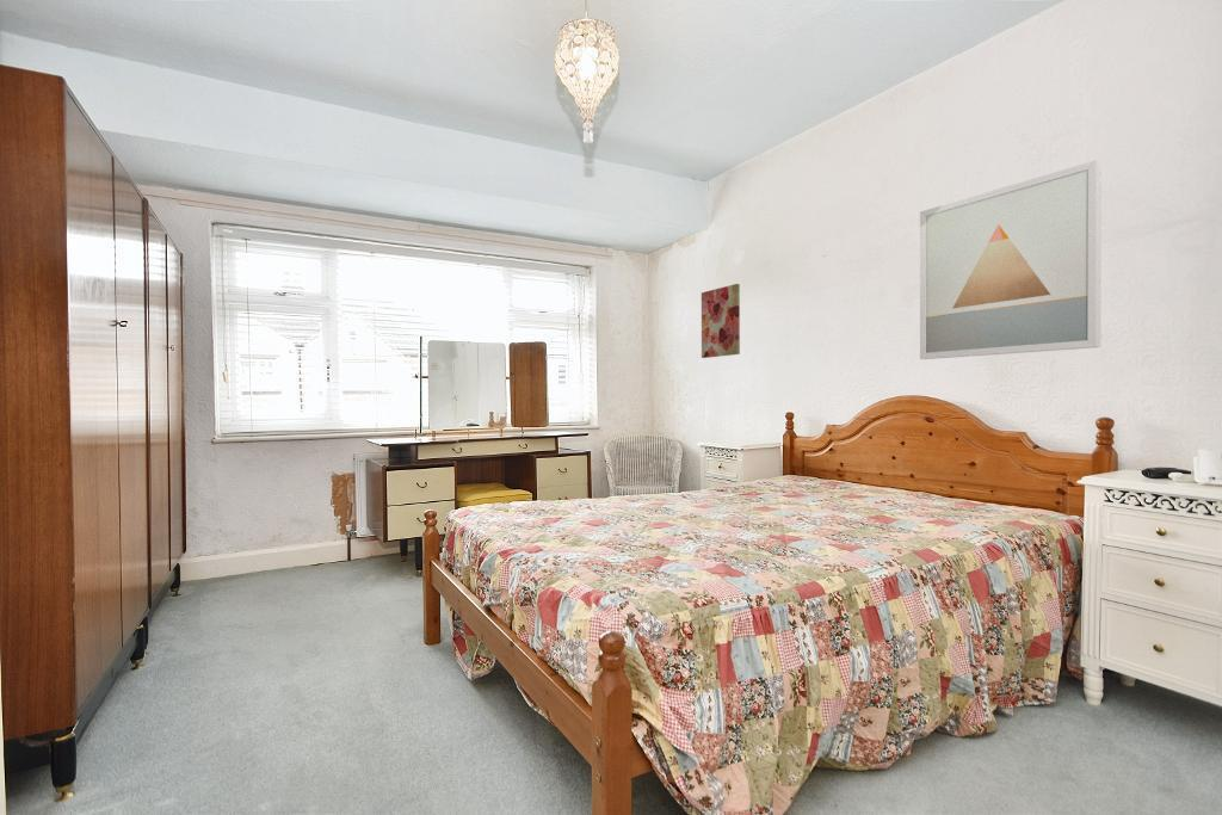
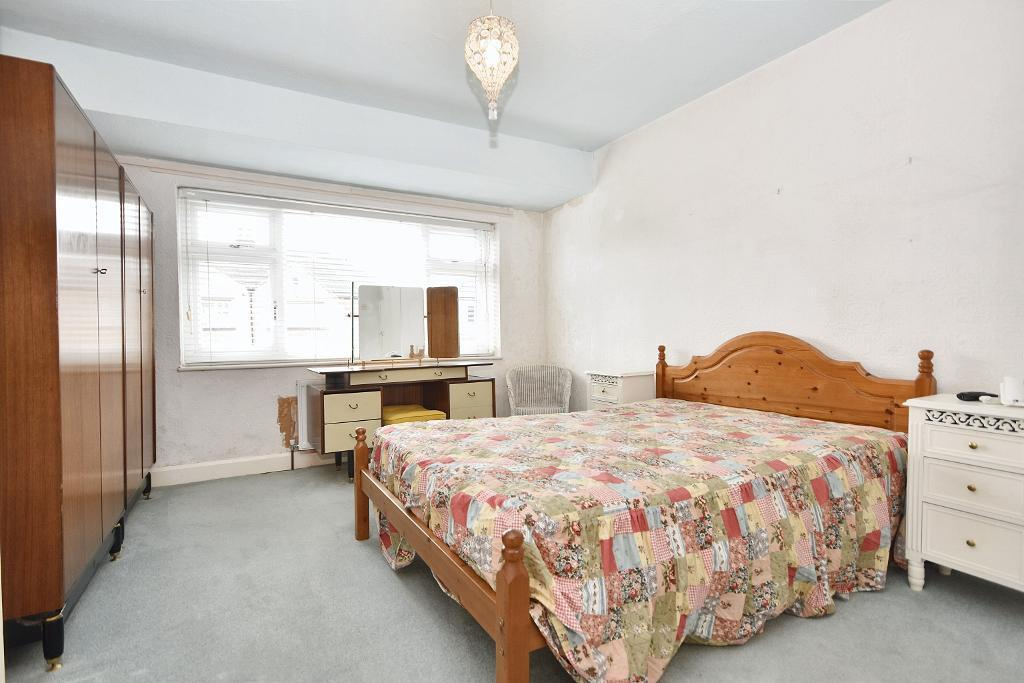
- wall art [701,283,741,359]
- wall art [919,159,1103,360]
